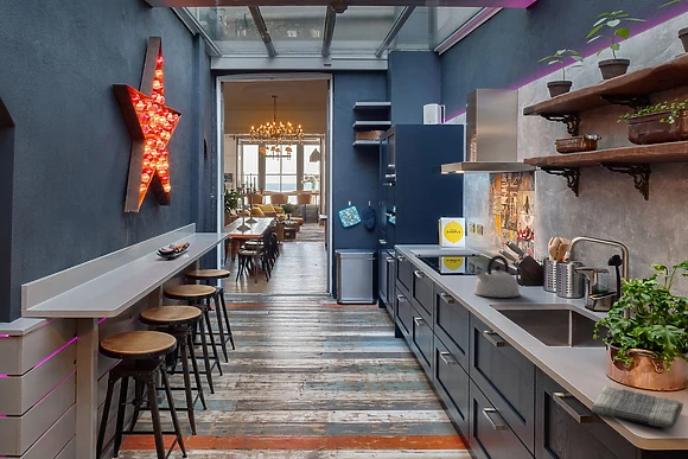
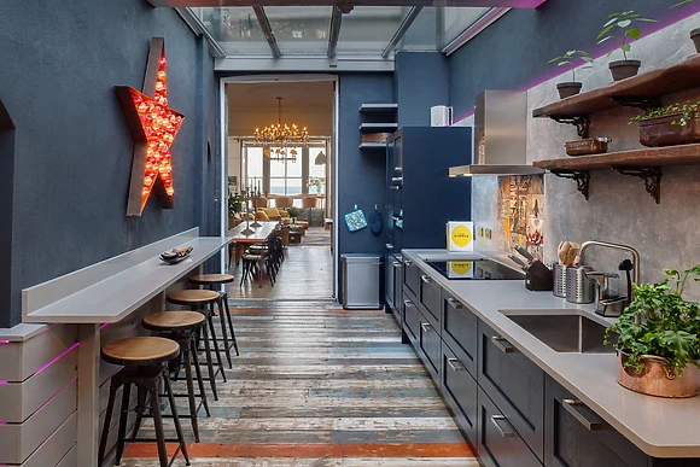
- dish towel [591,384,684,429]
- kettle [473,254,521,298]
